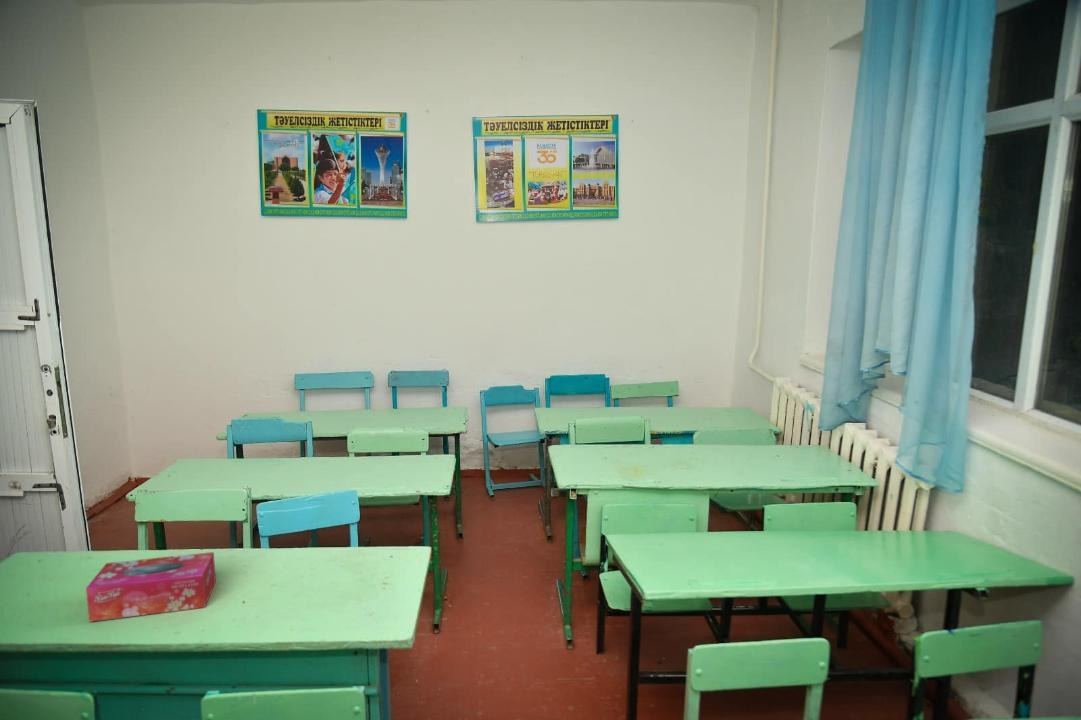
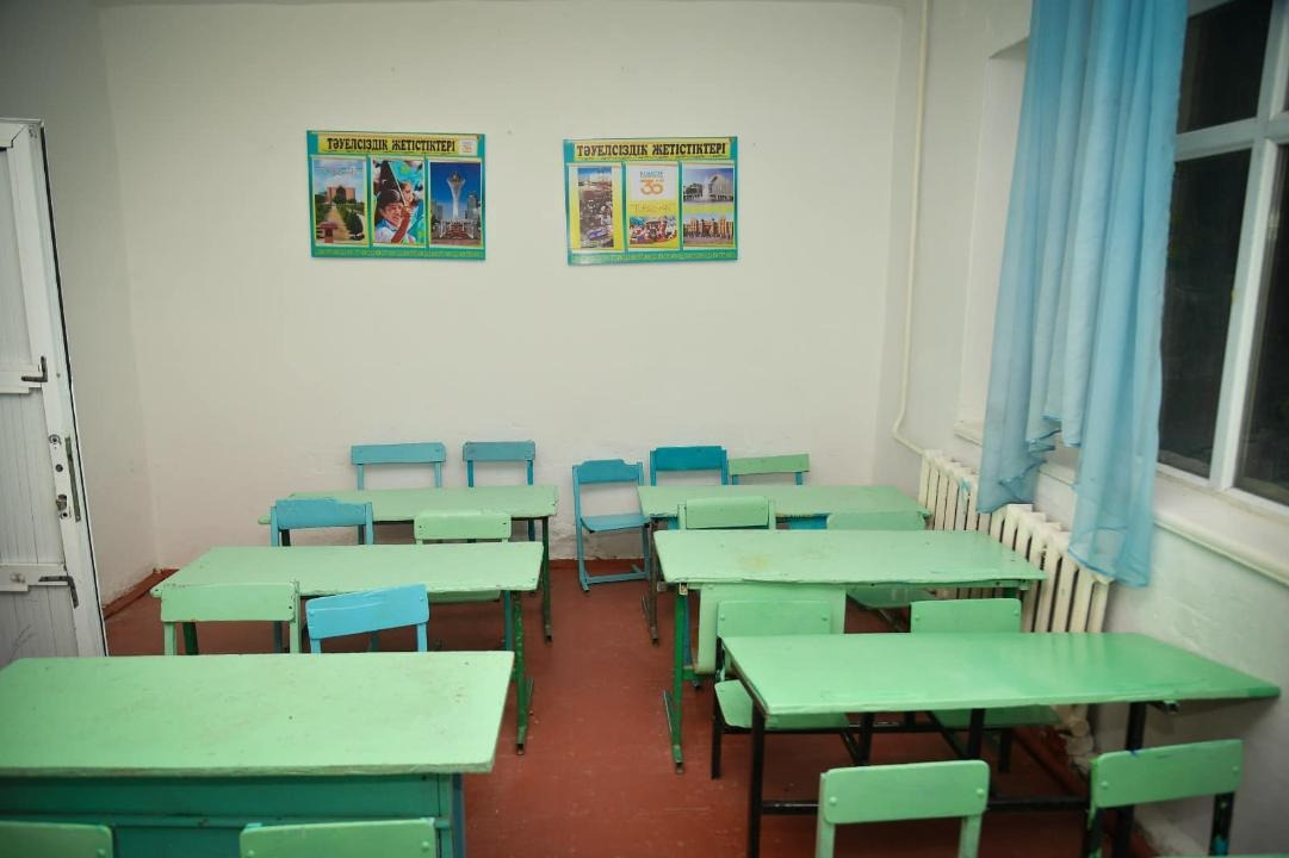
- tissue box [85,551,217,623]
